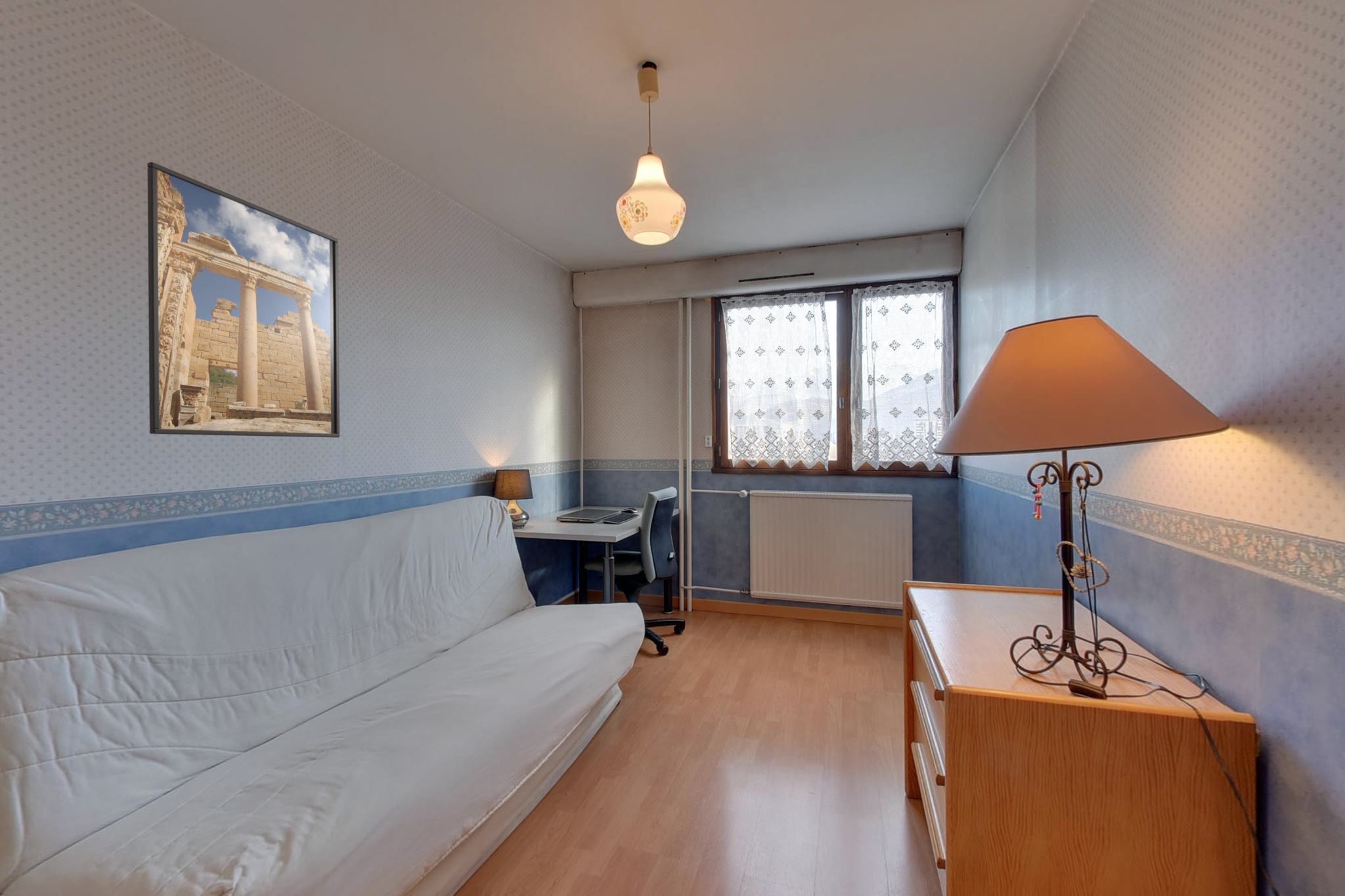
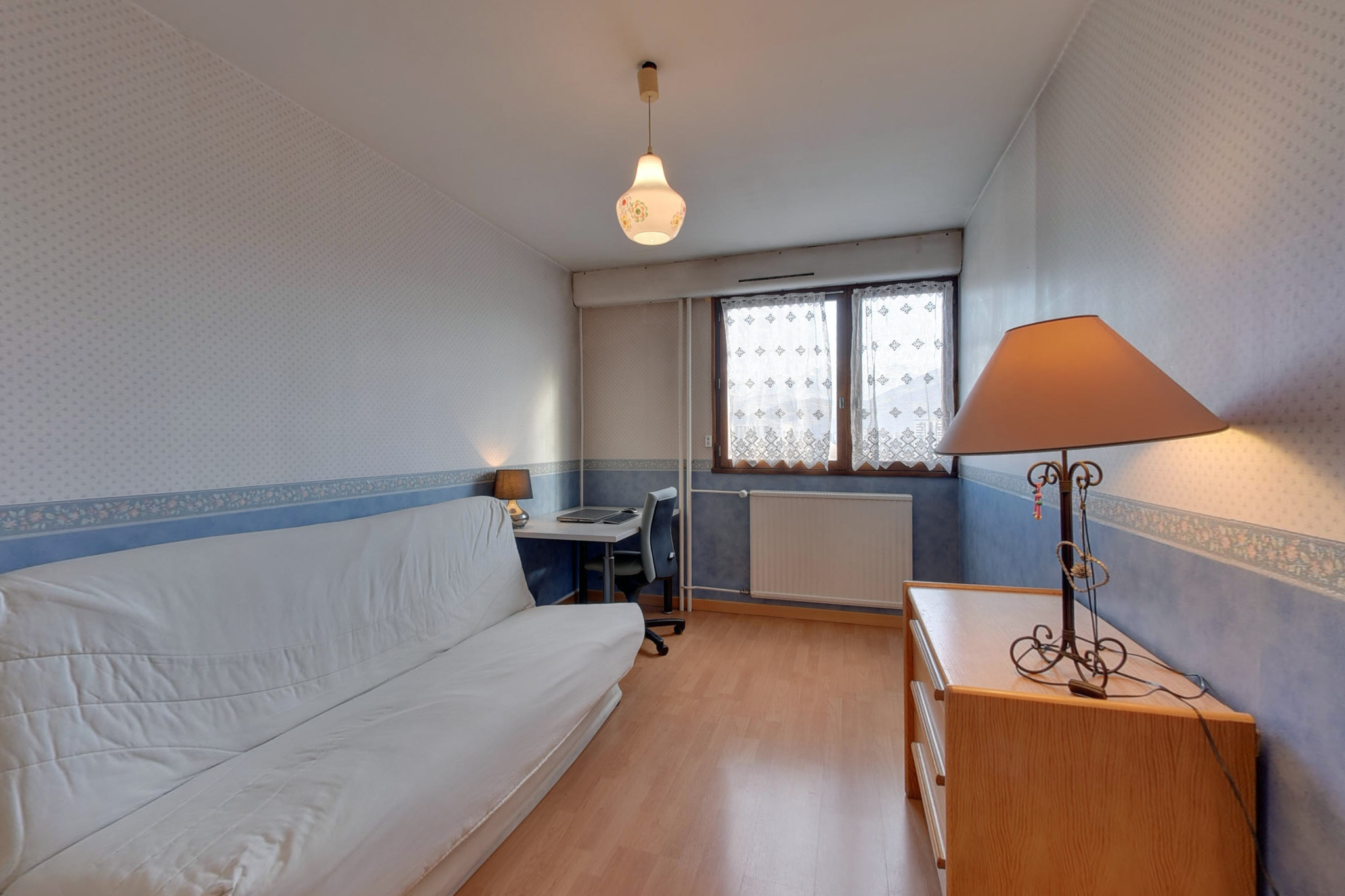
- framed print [146,161,340,438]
